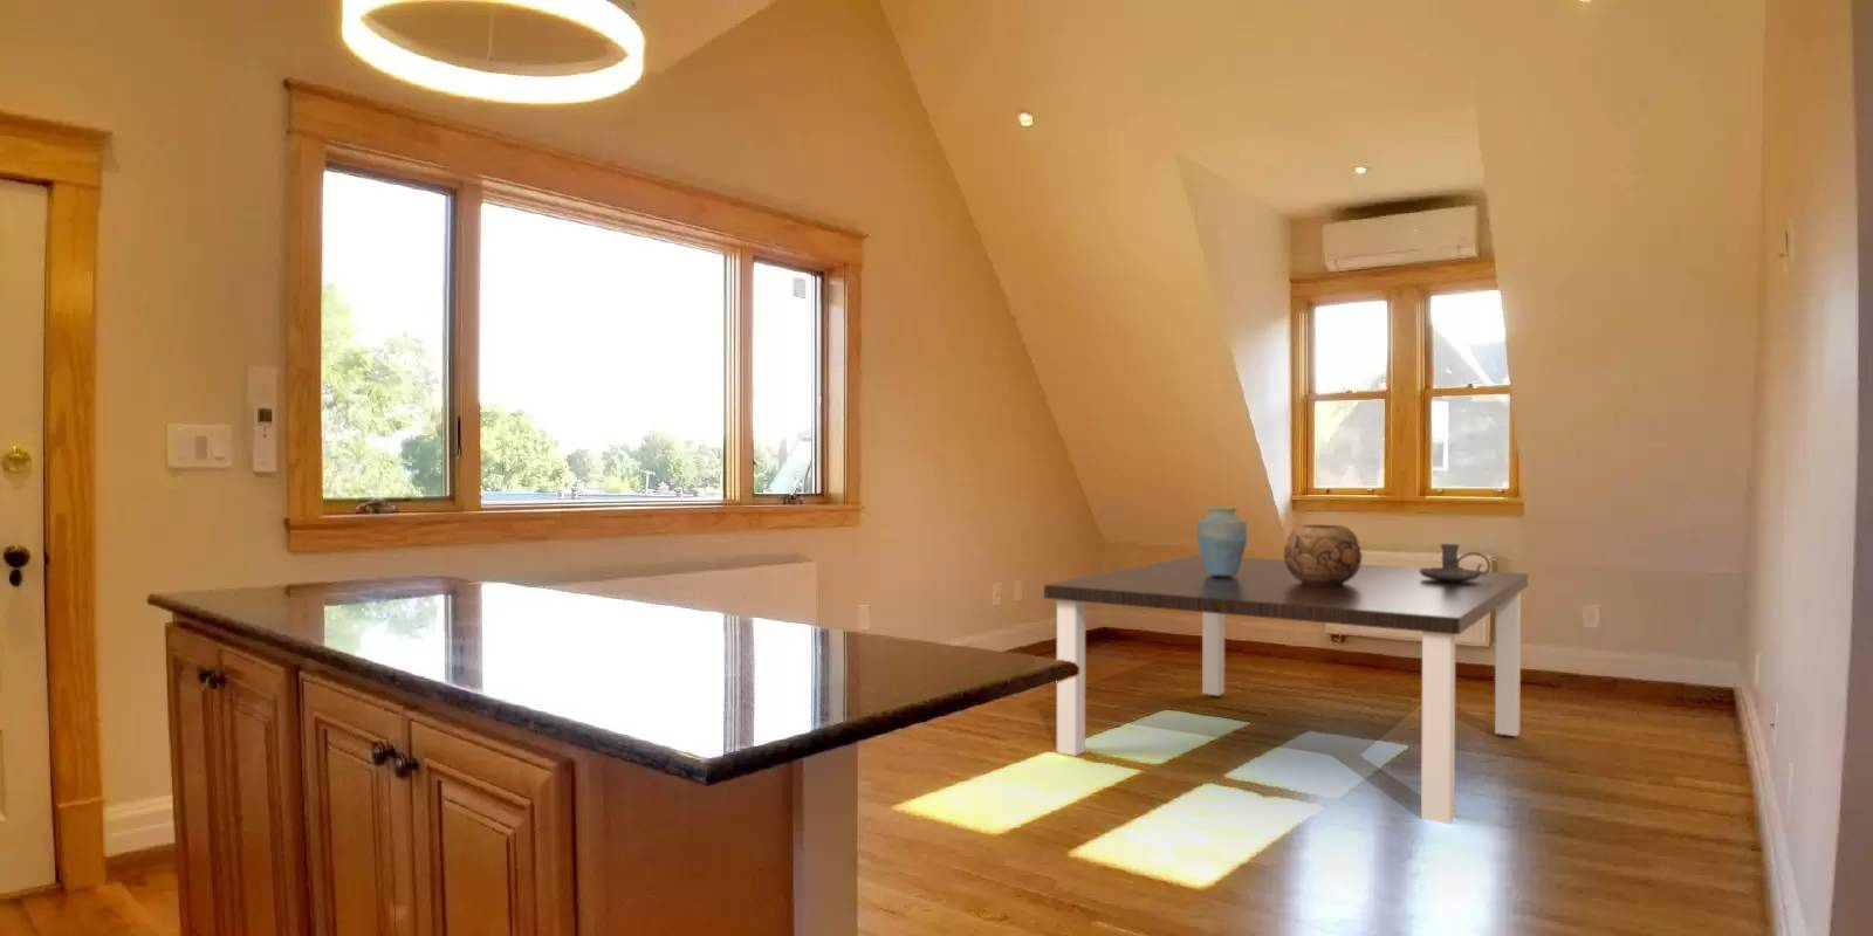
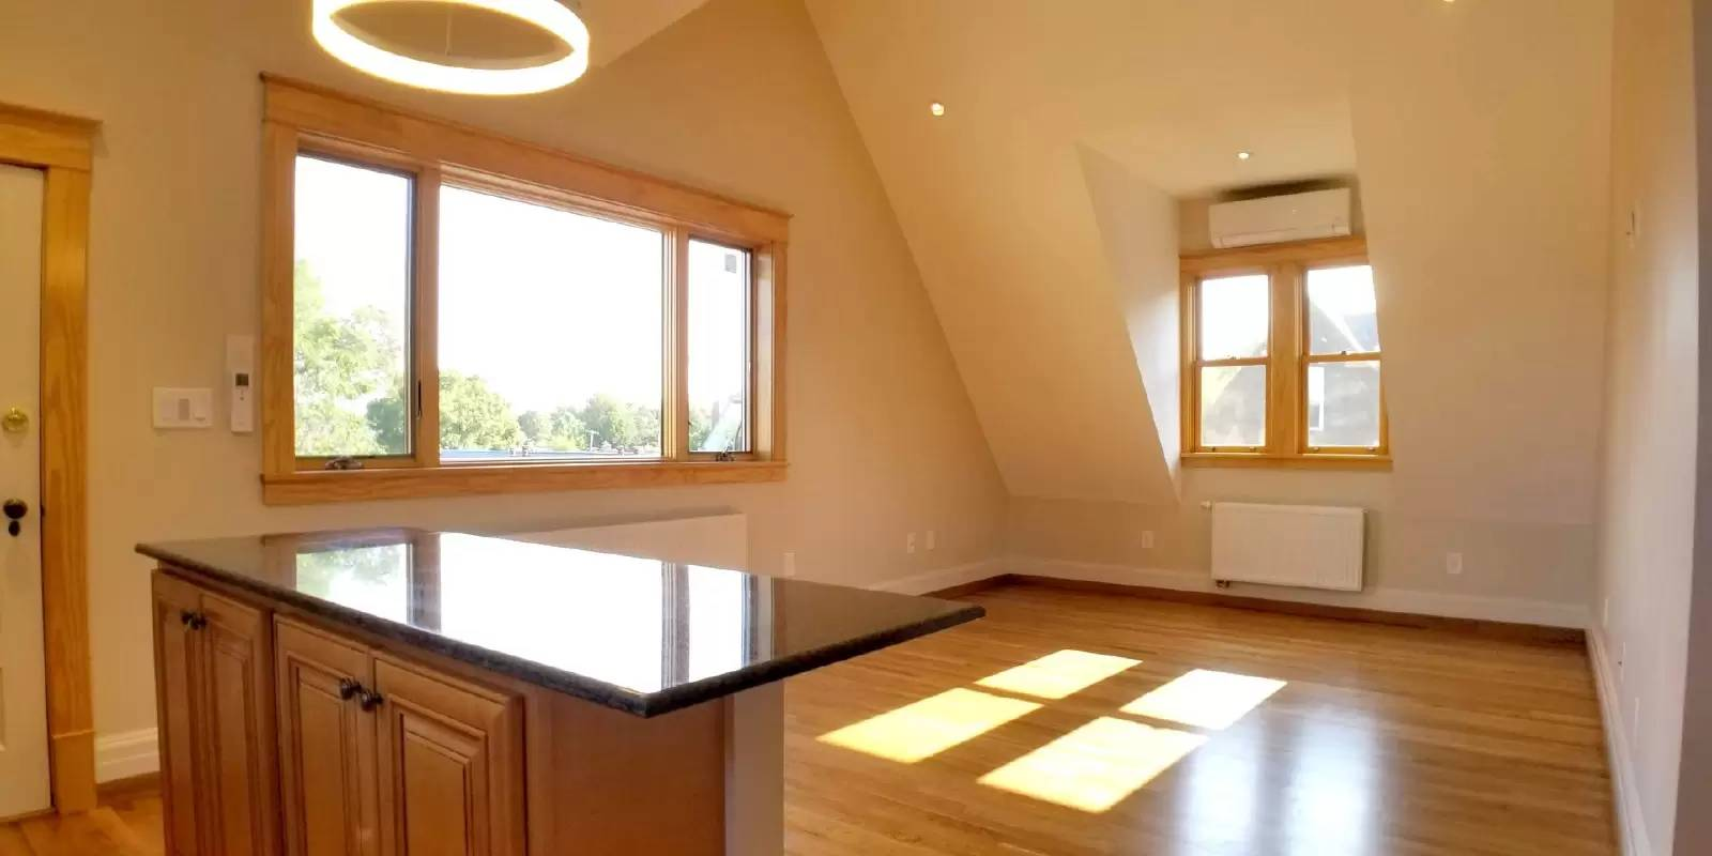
- vase [1196,505,1248,577]
- dining table [1043,555,1529,825]
- candle holder [1420,543,1492,581]
- decorative bowl [1283,524,1363,585]
